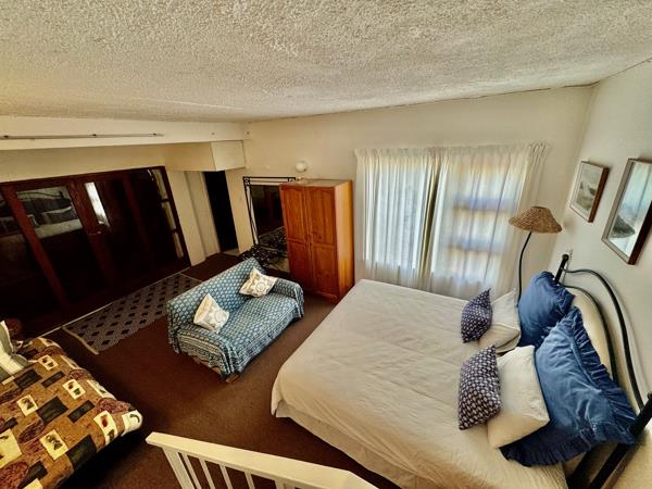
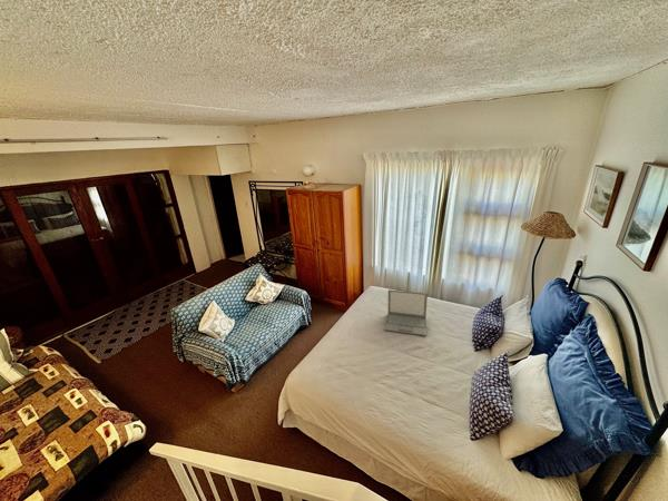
+ laptop [384,288,429,337]
